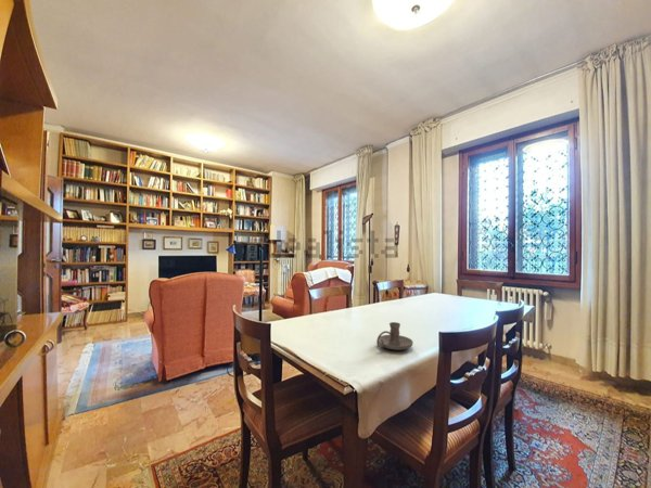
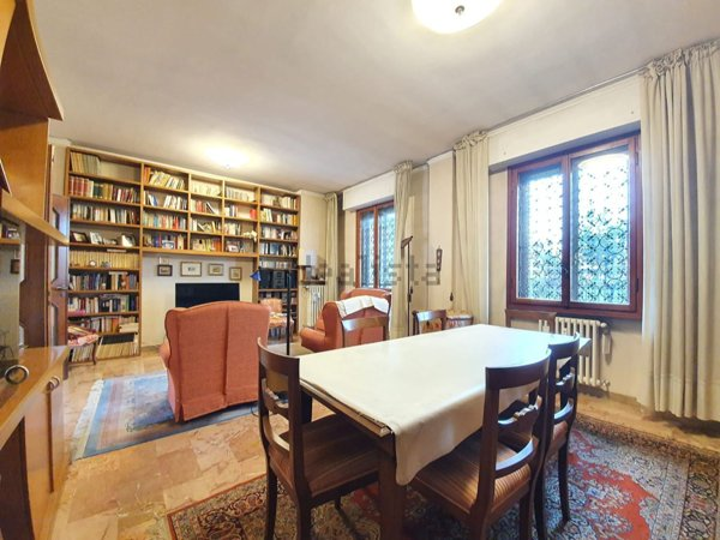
- candle holder [375,321,414,351]
